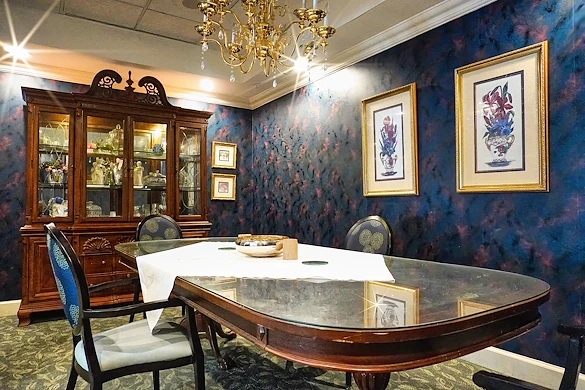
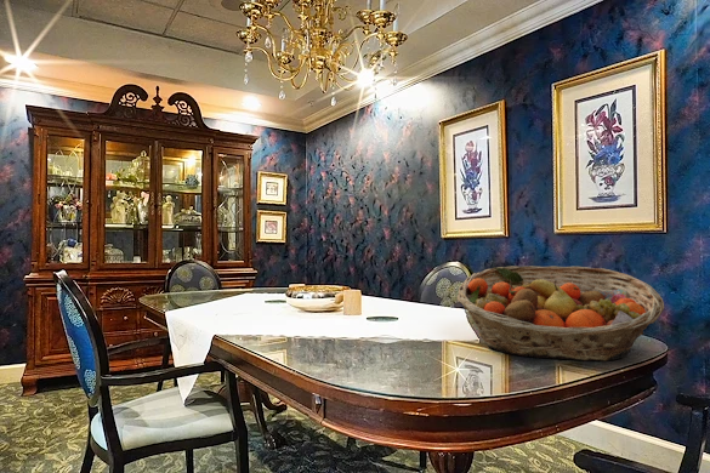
+ fruit basket [456,264,665,361]
